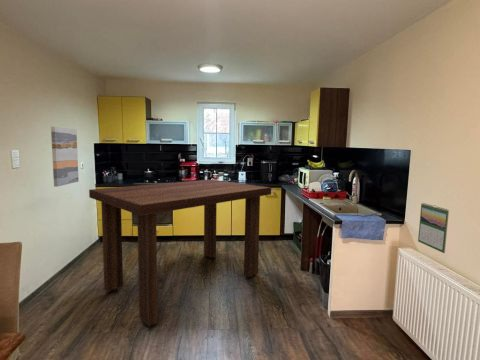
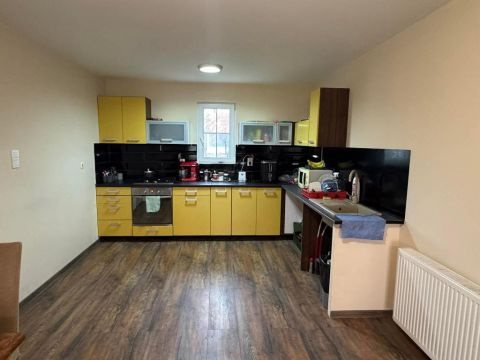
- dining table [88,179,272,327]
- wall art [50,126,80,188]
- calendar [417,202,450,254]
